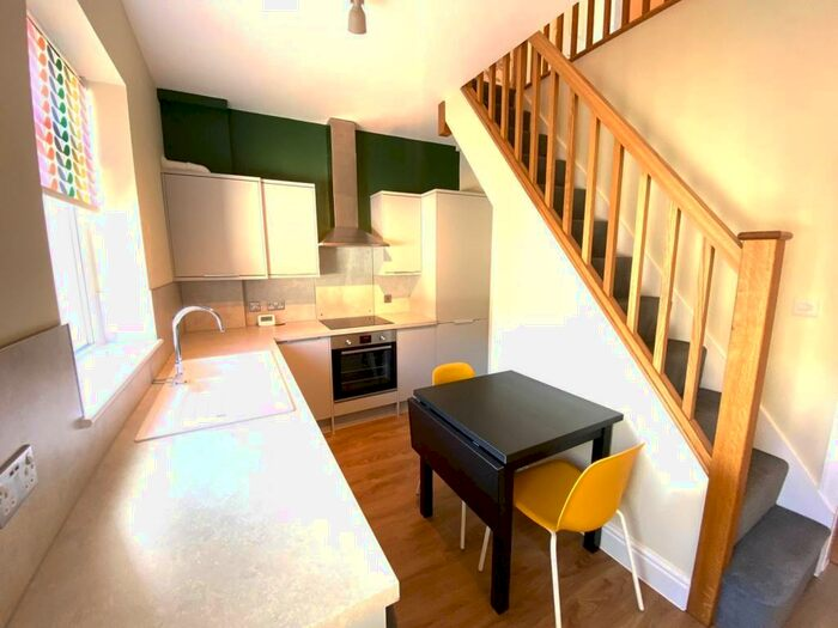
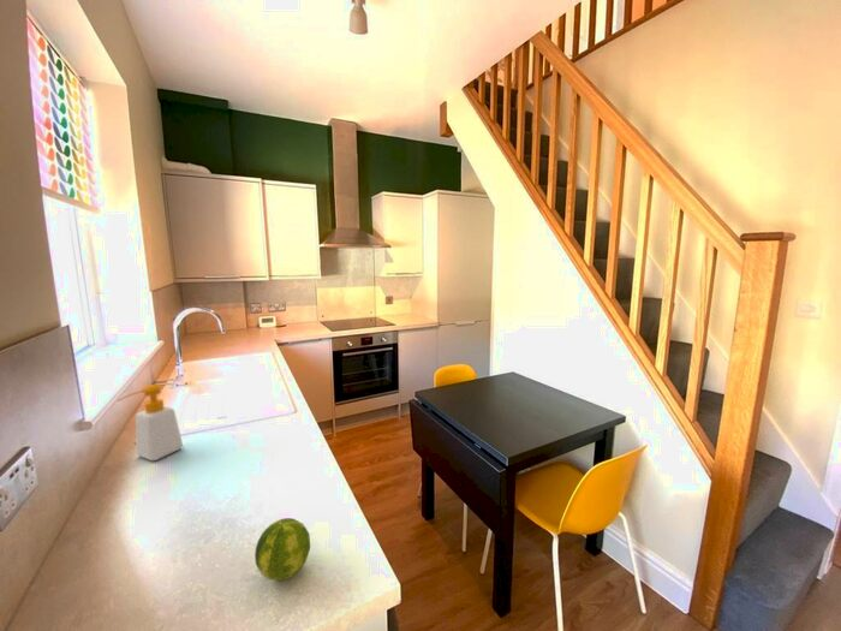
+ soap bottle [117,383,184,462]
+ fruit [254,517,311,582]
